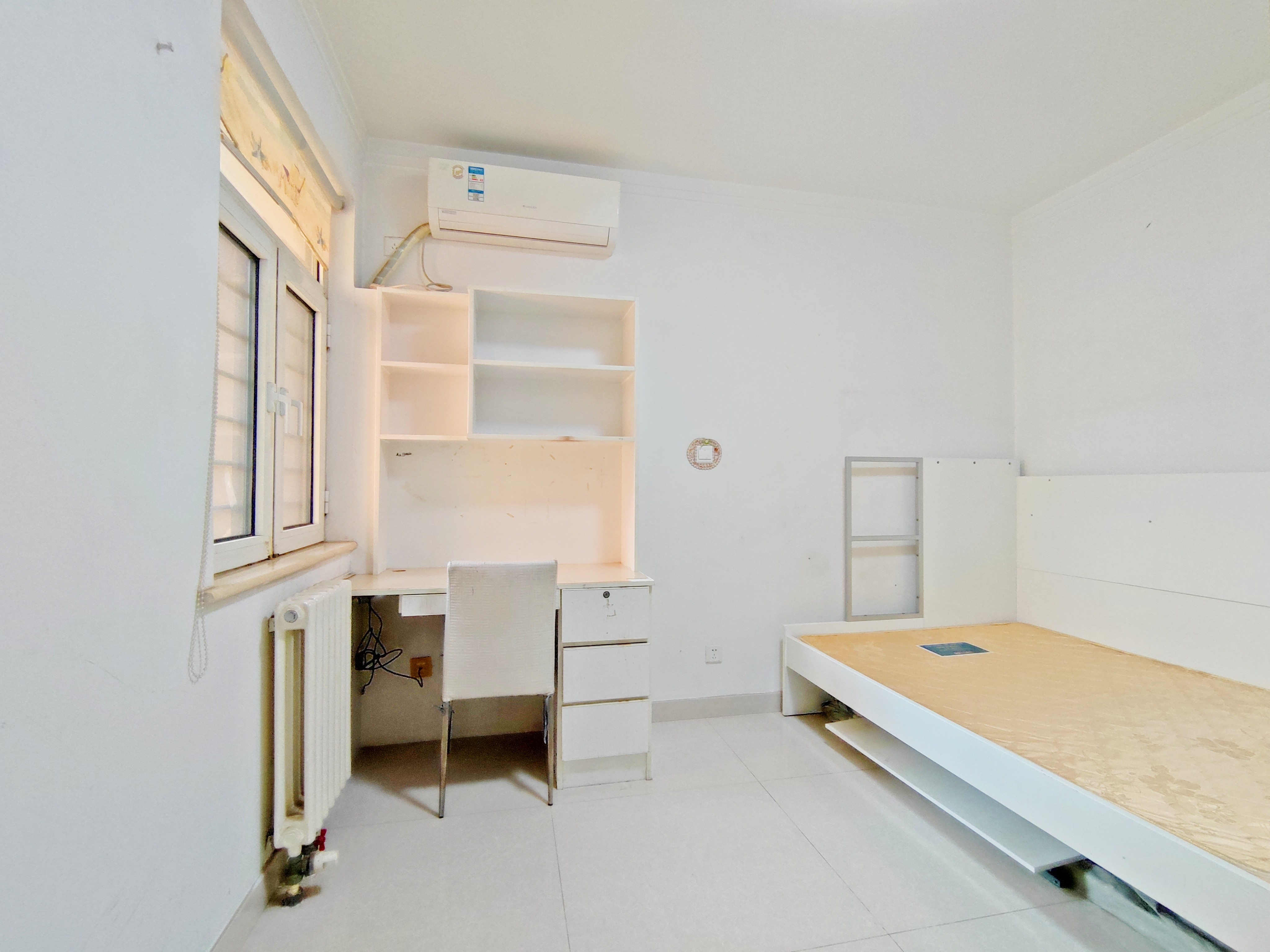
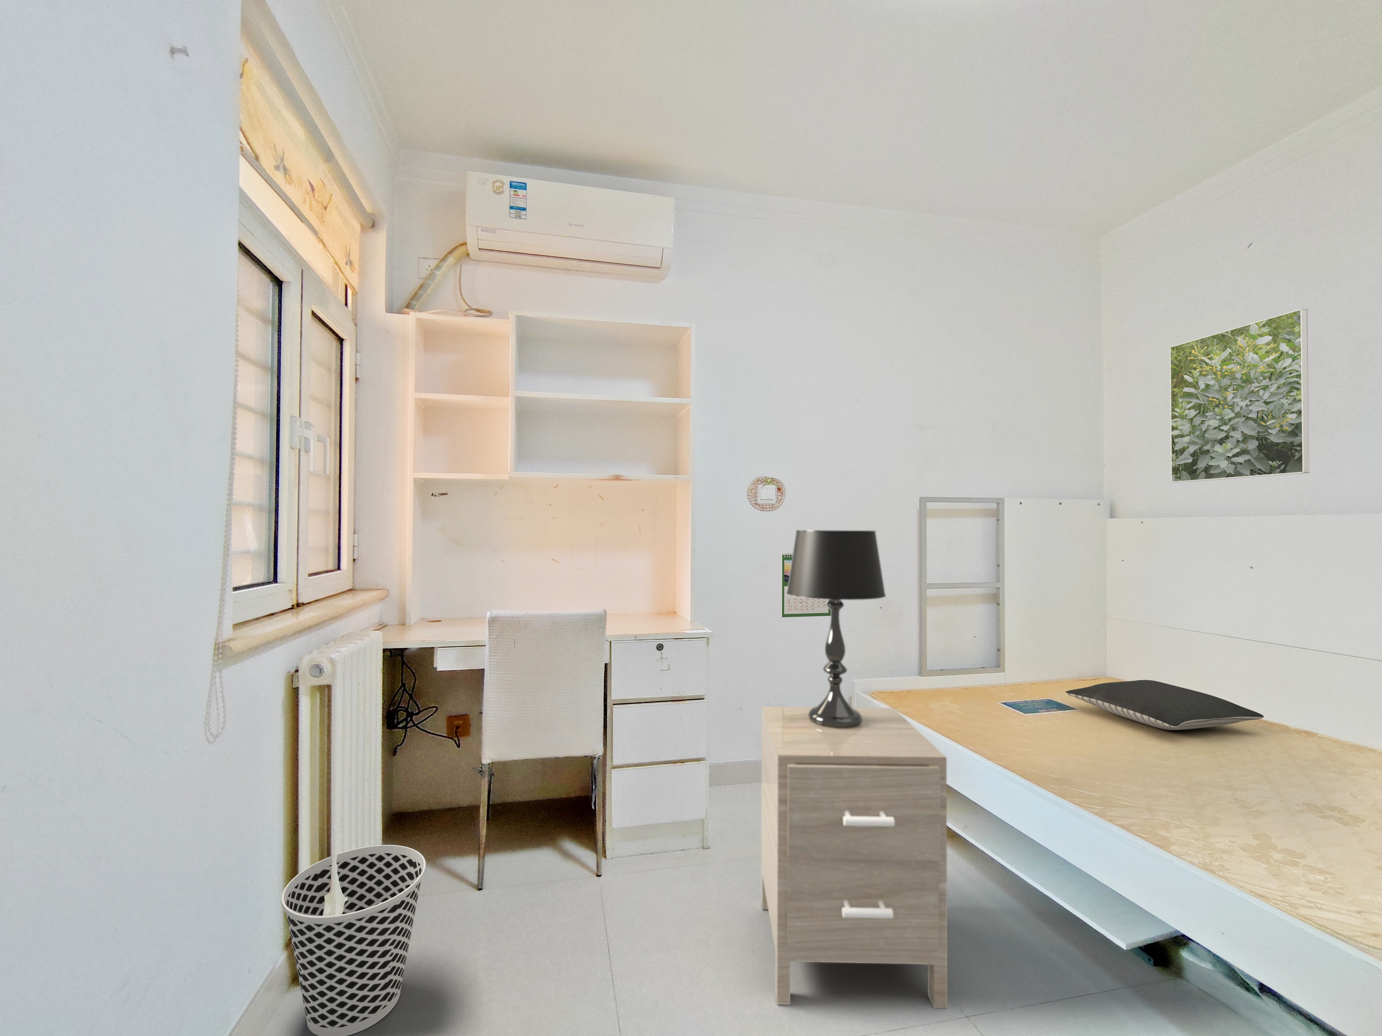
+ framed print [1170,308,1310,483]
+ calendar [781,553,831,618]
+ table lamp [787,530,887,728]
+ pillow [1065,679,1264,730]
+ wastebasket [281,844,427,1036]
+ nightstand [761,706,948,1009]
